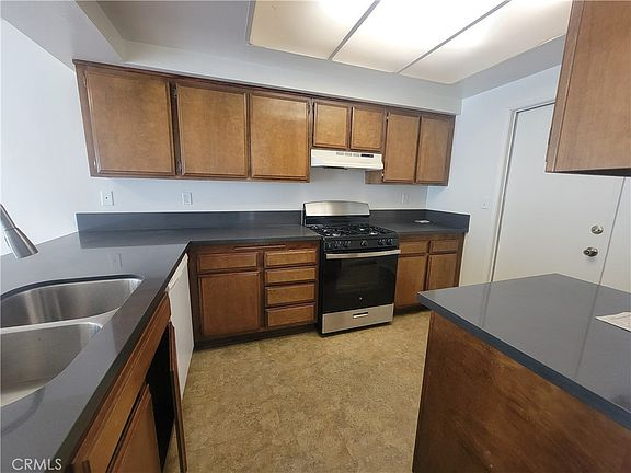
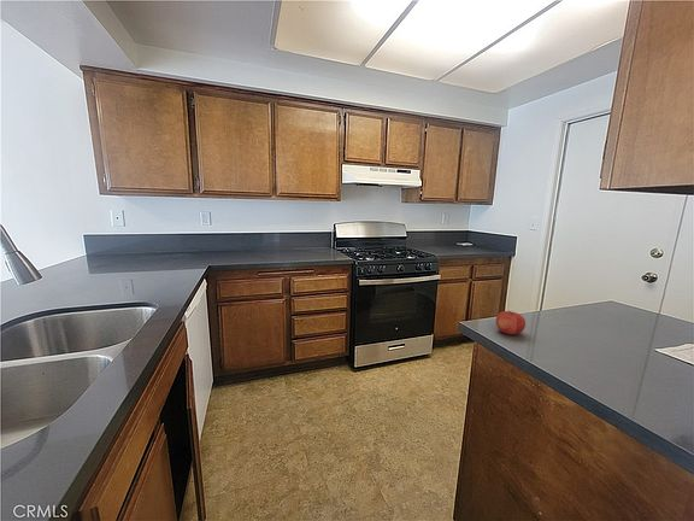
+ fruit [495,310,527,335]
